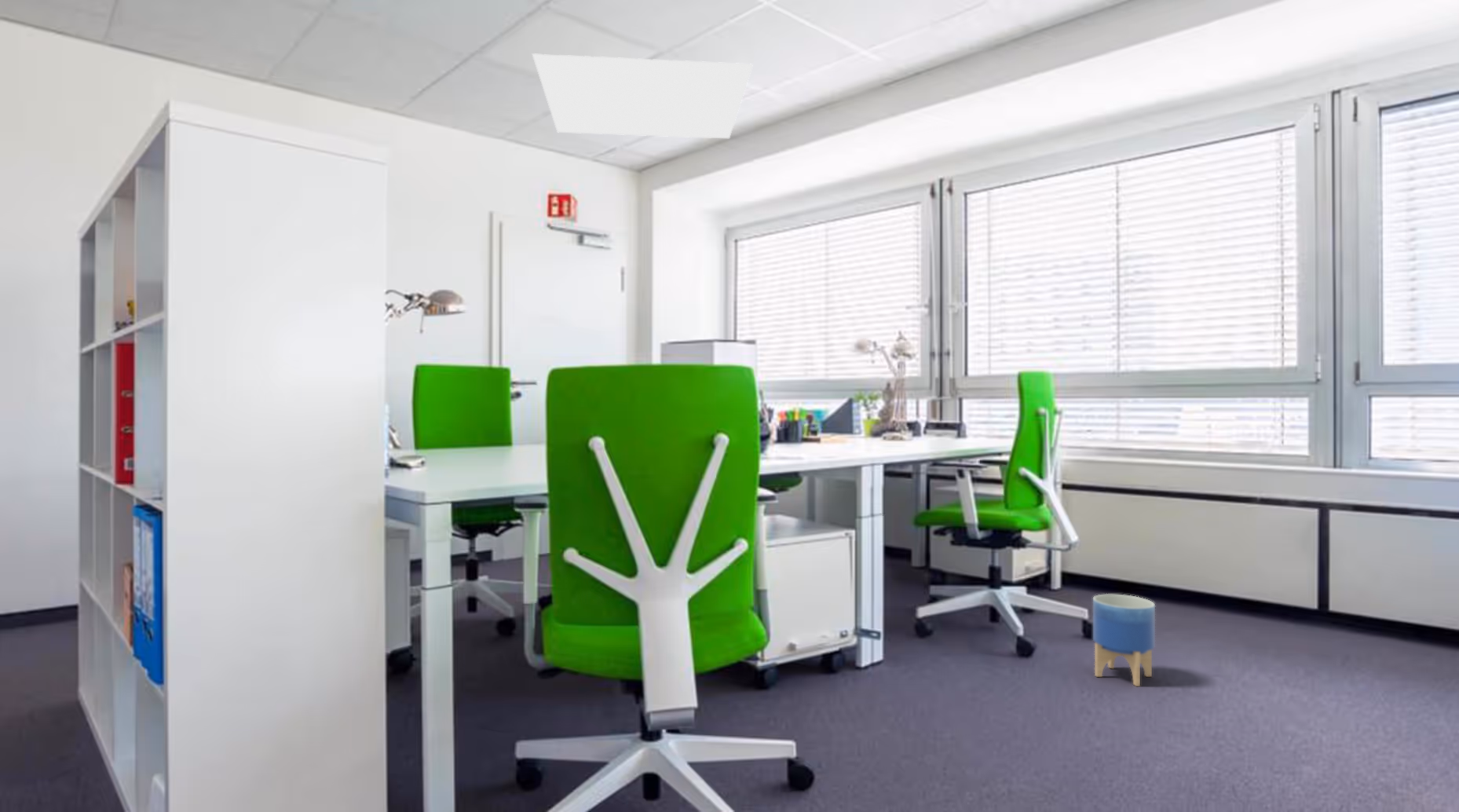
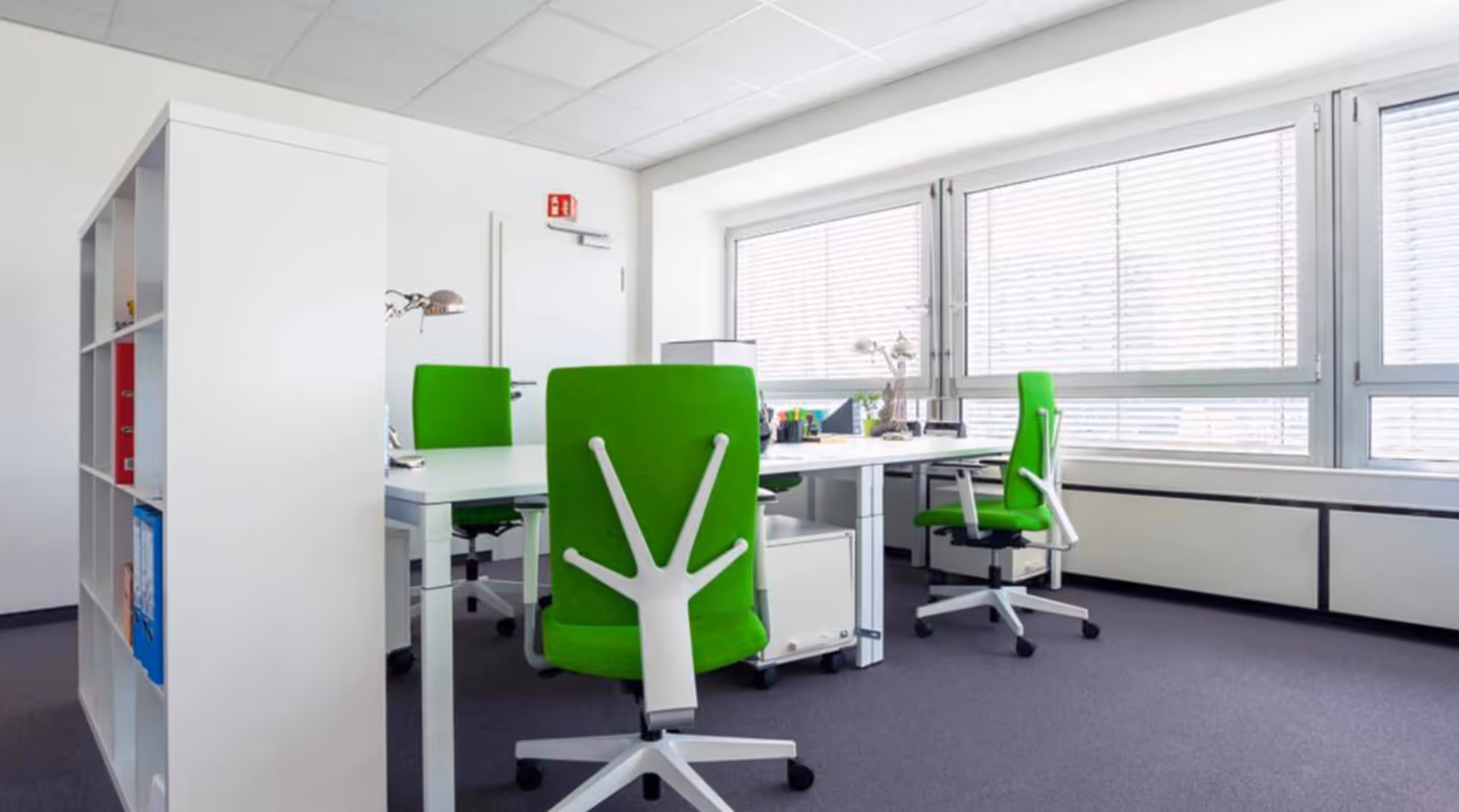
- planter [1092,594,1156,687]
- light panel [532,53,754,139]
